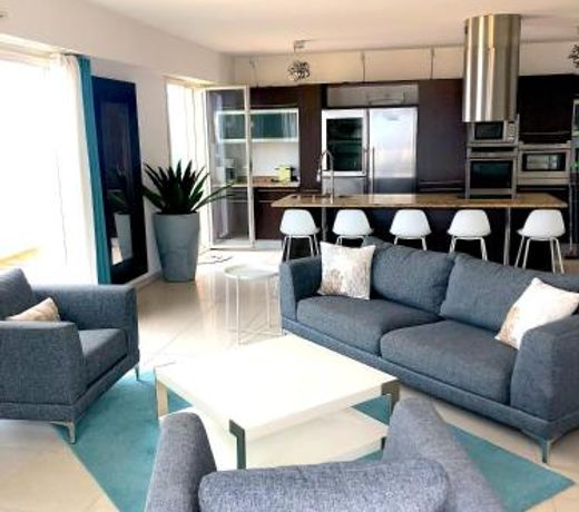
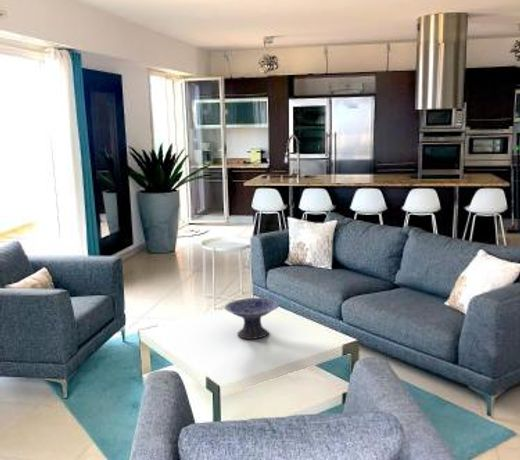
+ decorative bowl [224,297,280,340]
